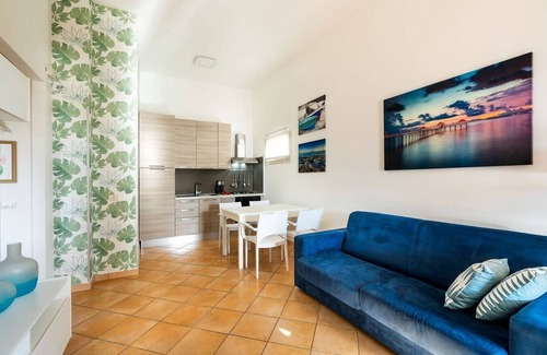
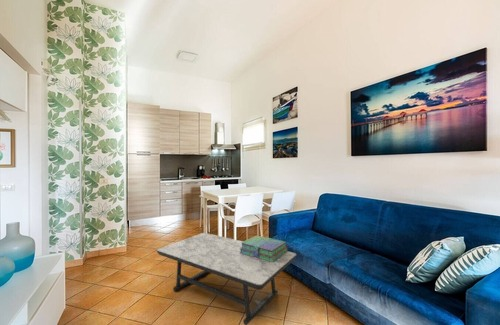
+ coffee table [155,232,298,325]
+ stack of books [240,234,289,262]
